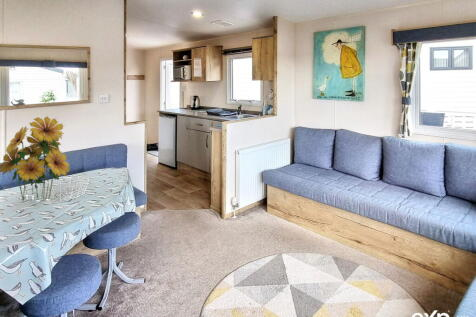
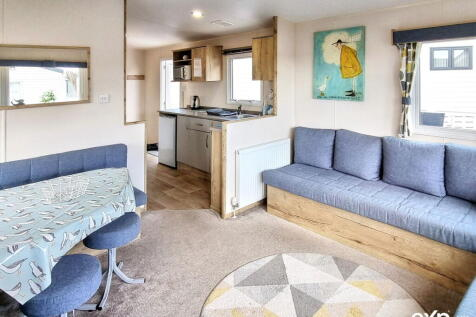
- flower bouquet [0,115,71,202]
